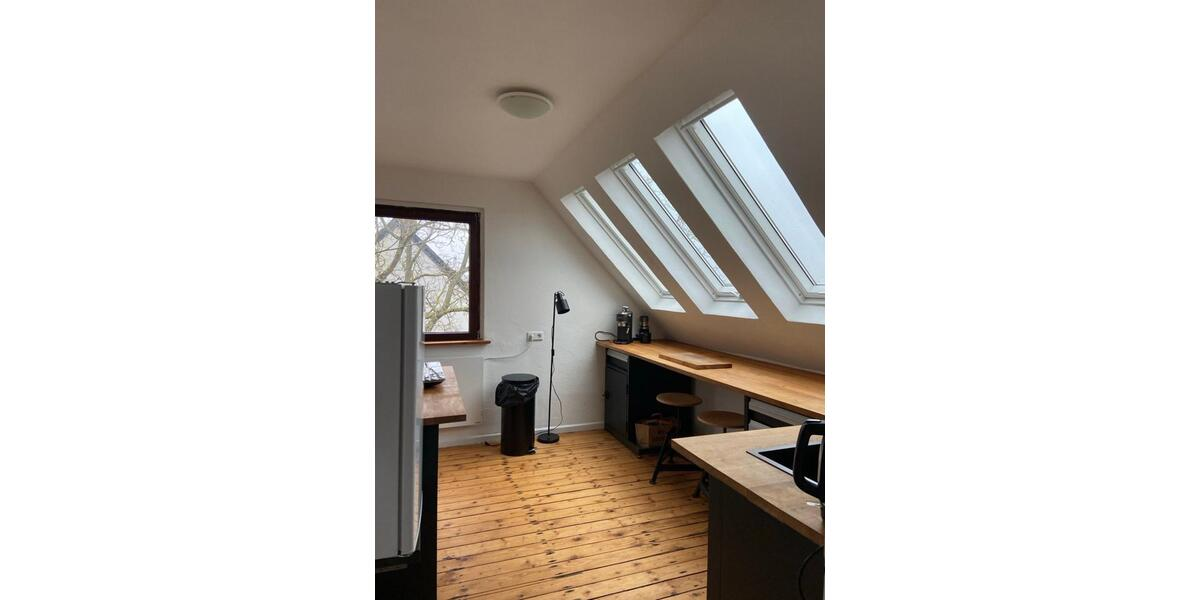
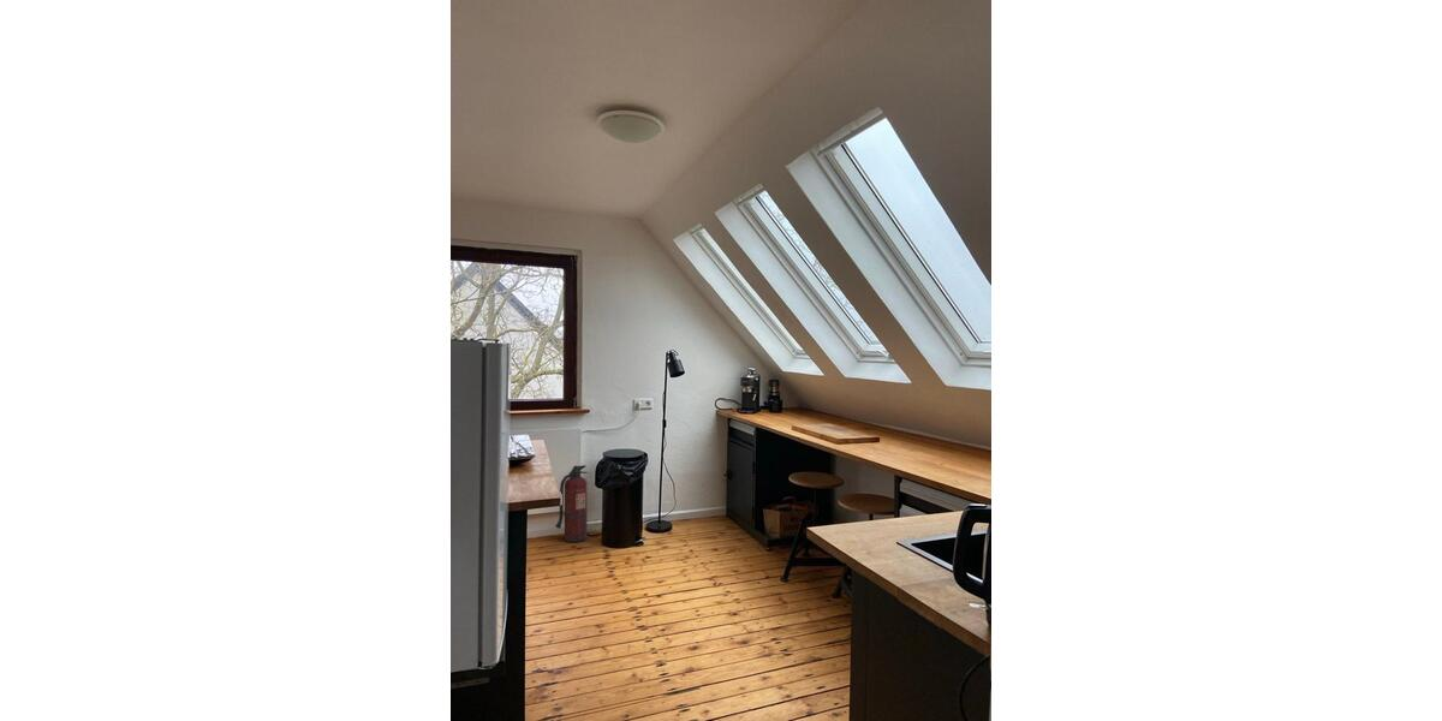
+ fire extinguisher [554,464,589,543]
